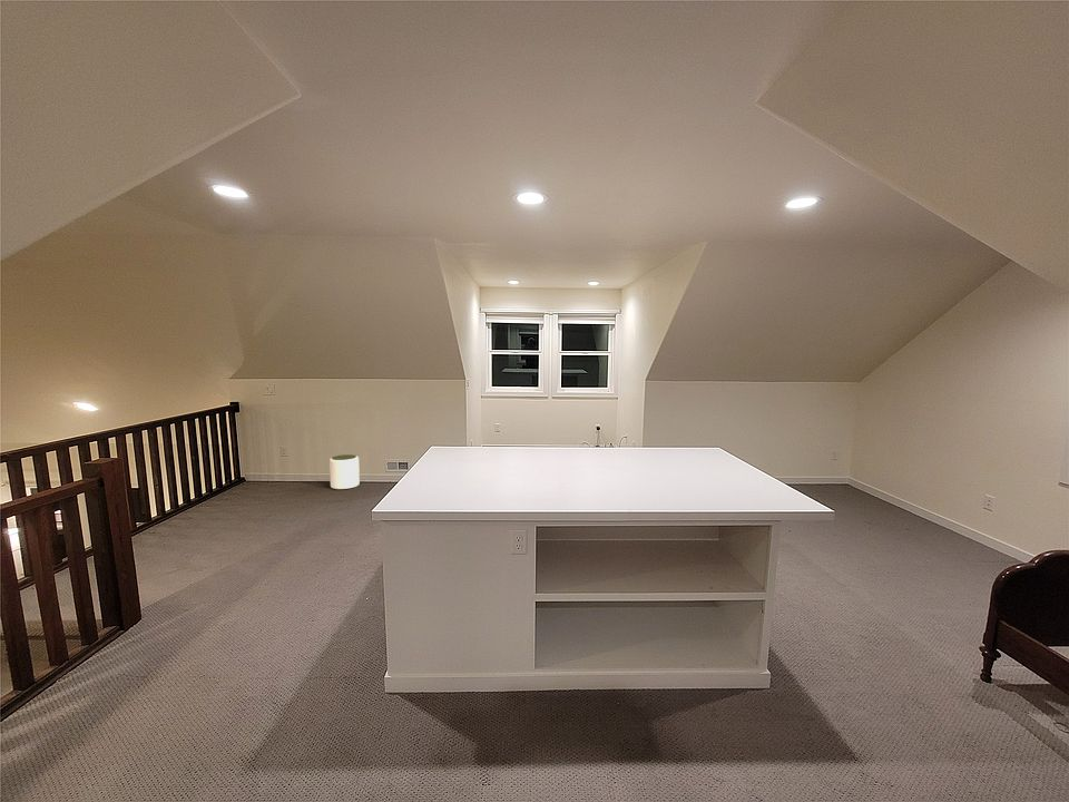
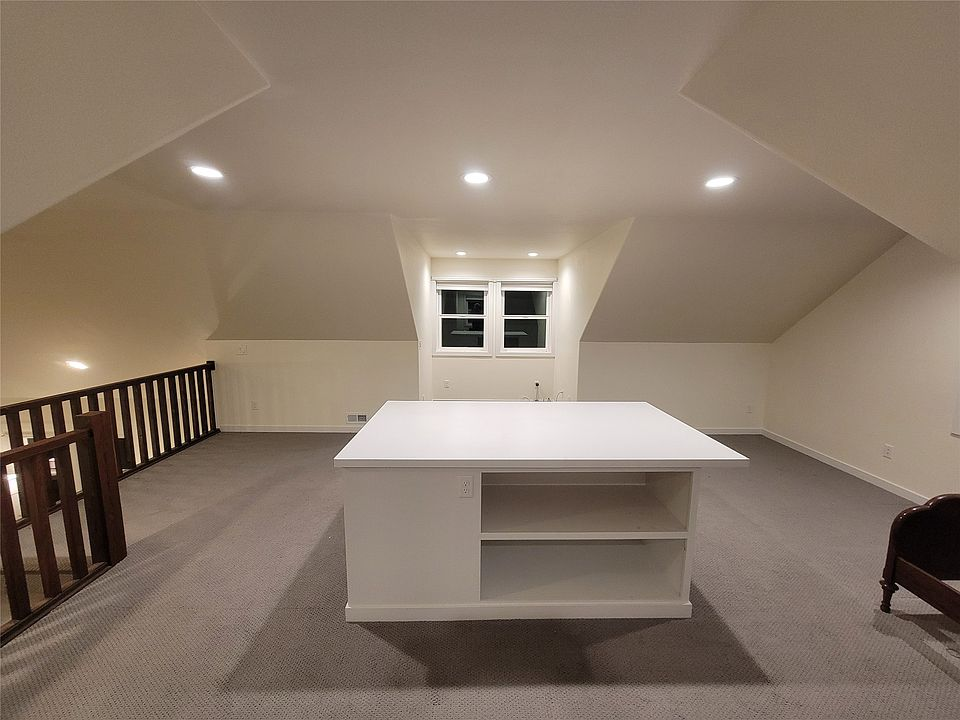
- plant pot [328,453,361,490]
